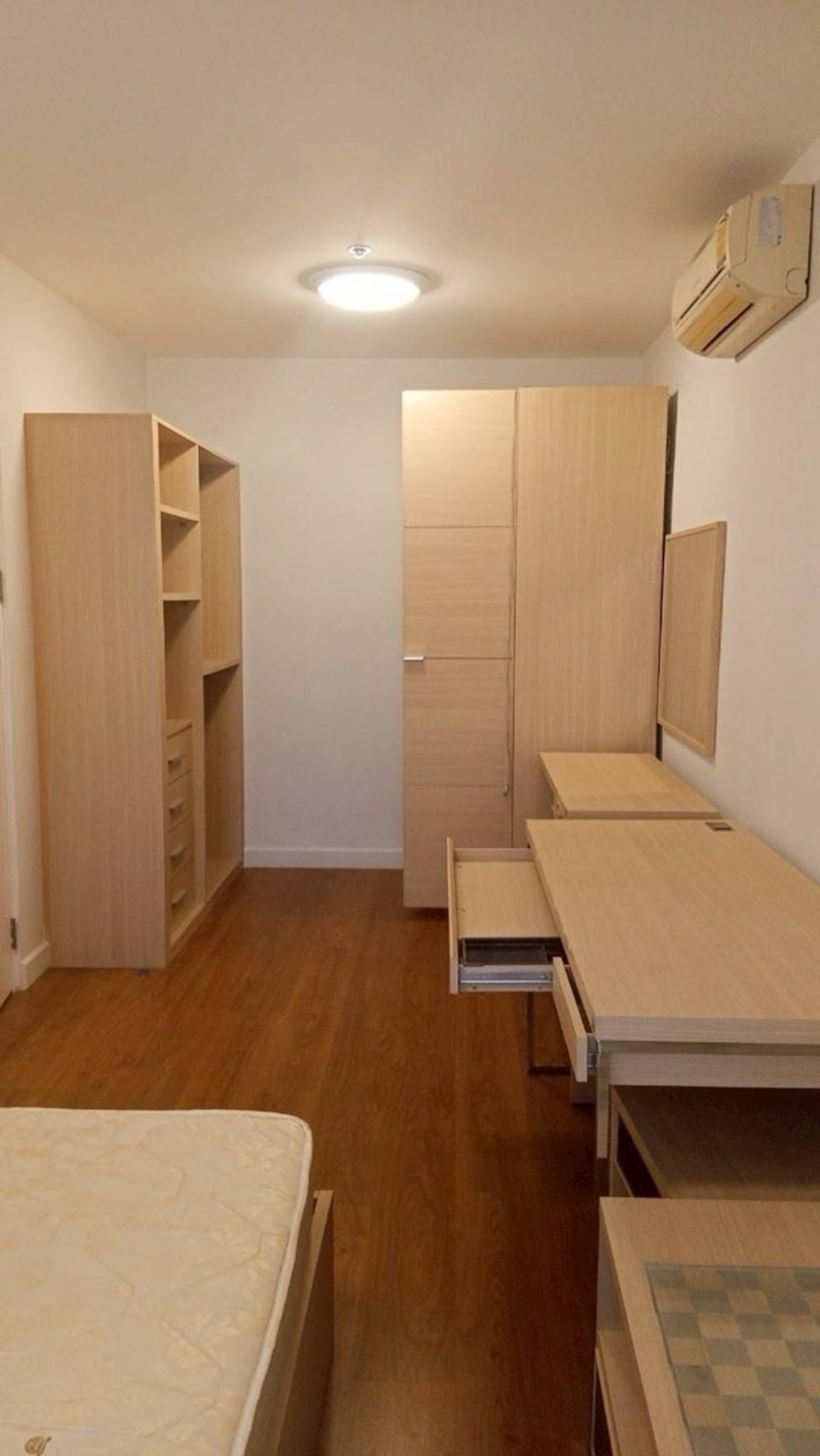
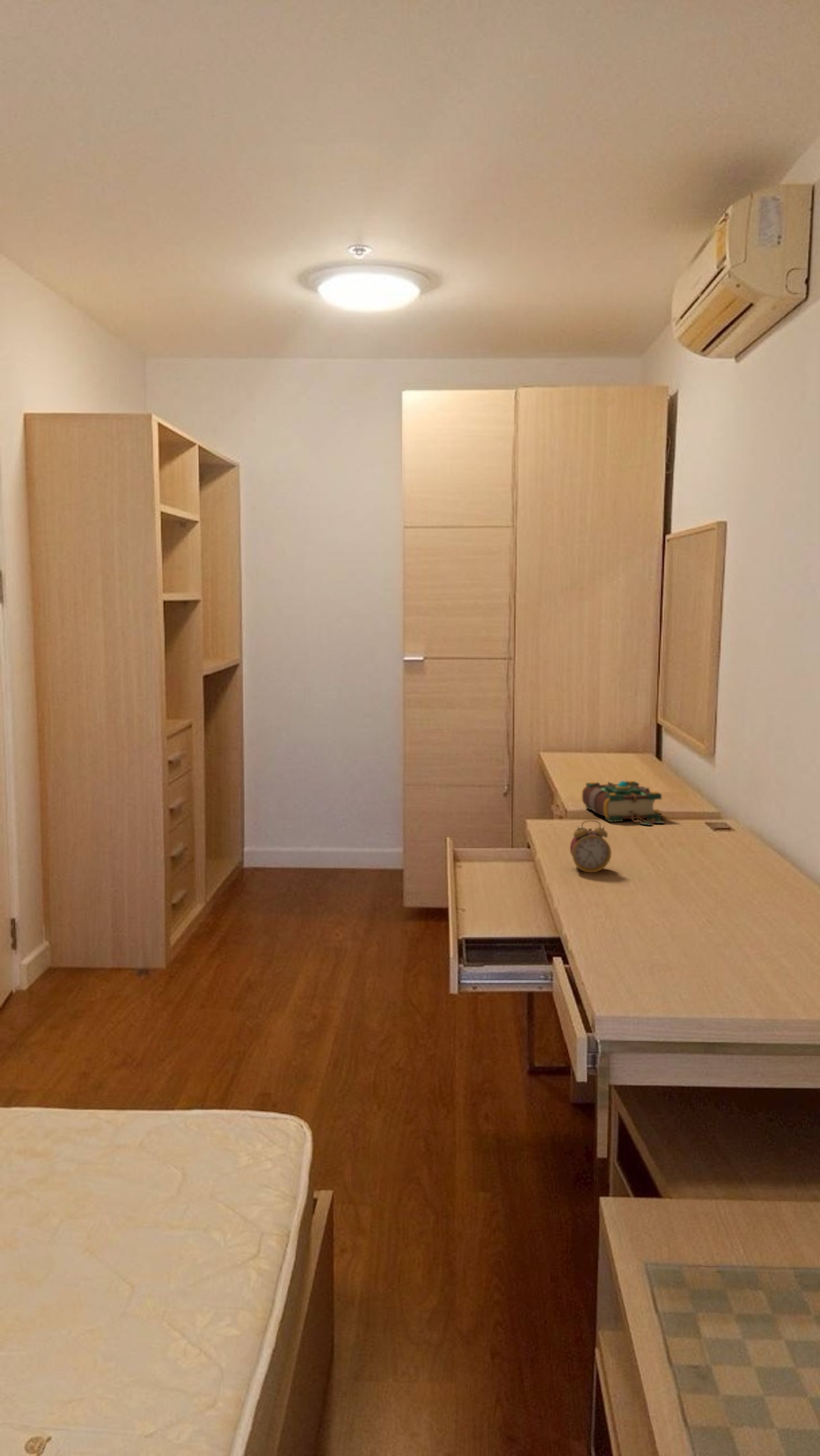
+ alarm clock [569,820,612,873]
+ book [581,780,665,826]
